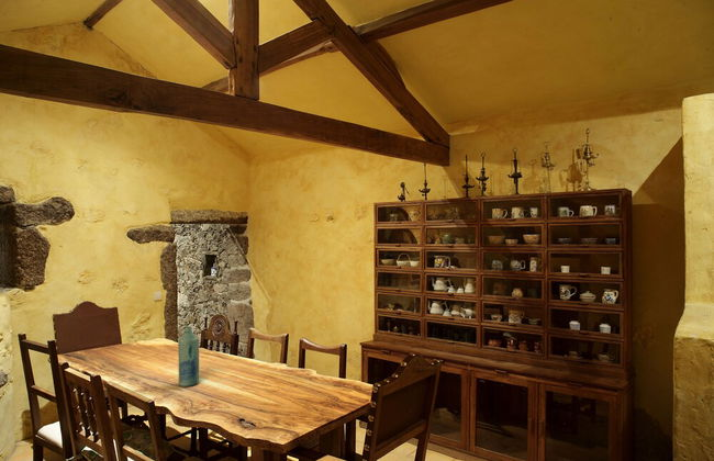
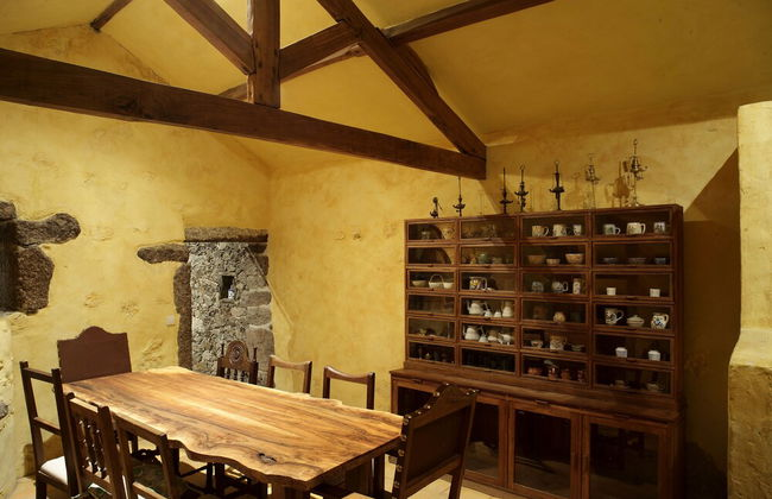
- bottle [177,326,200,387]
